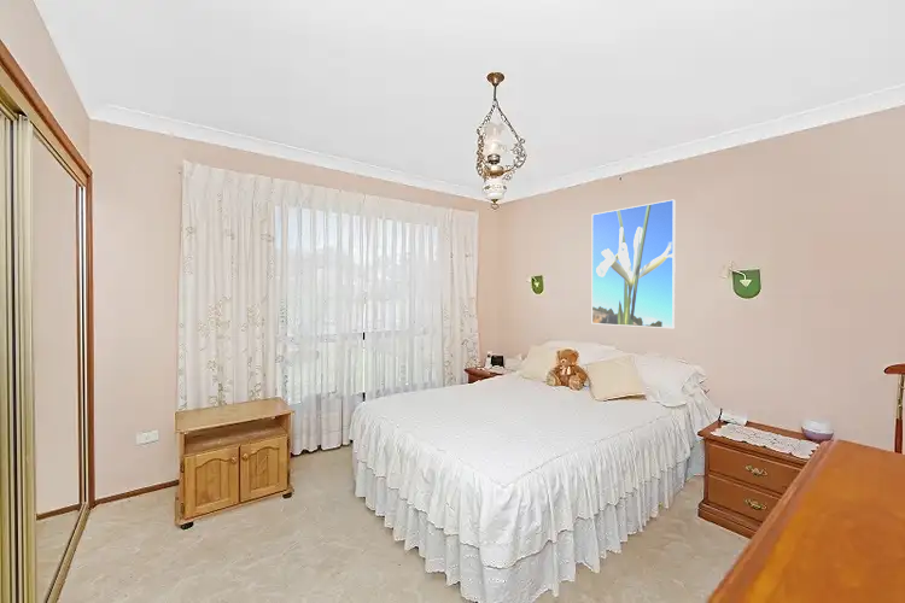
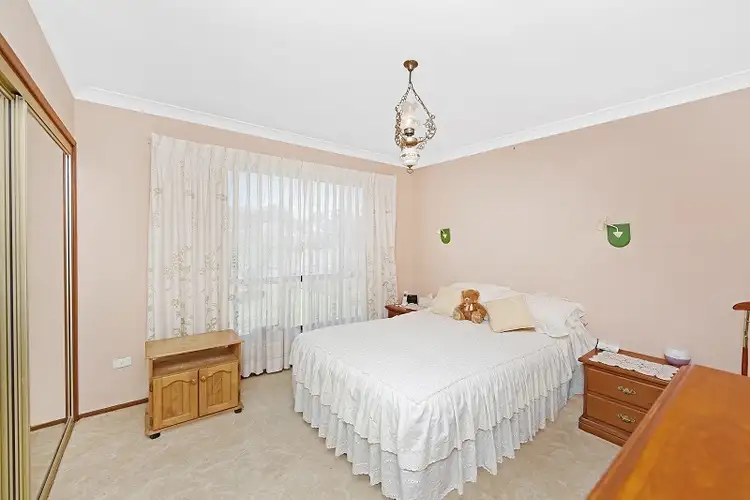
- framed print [591,198,677,329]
